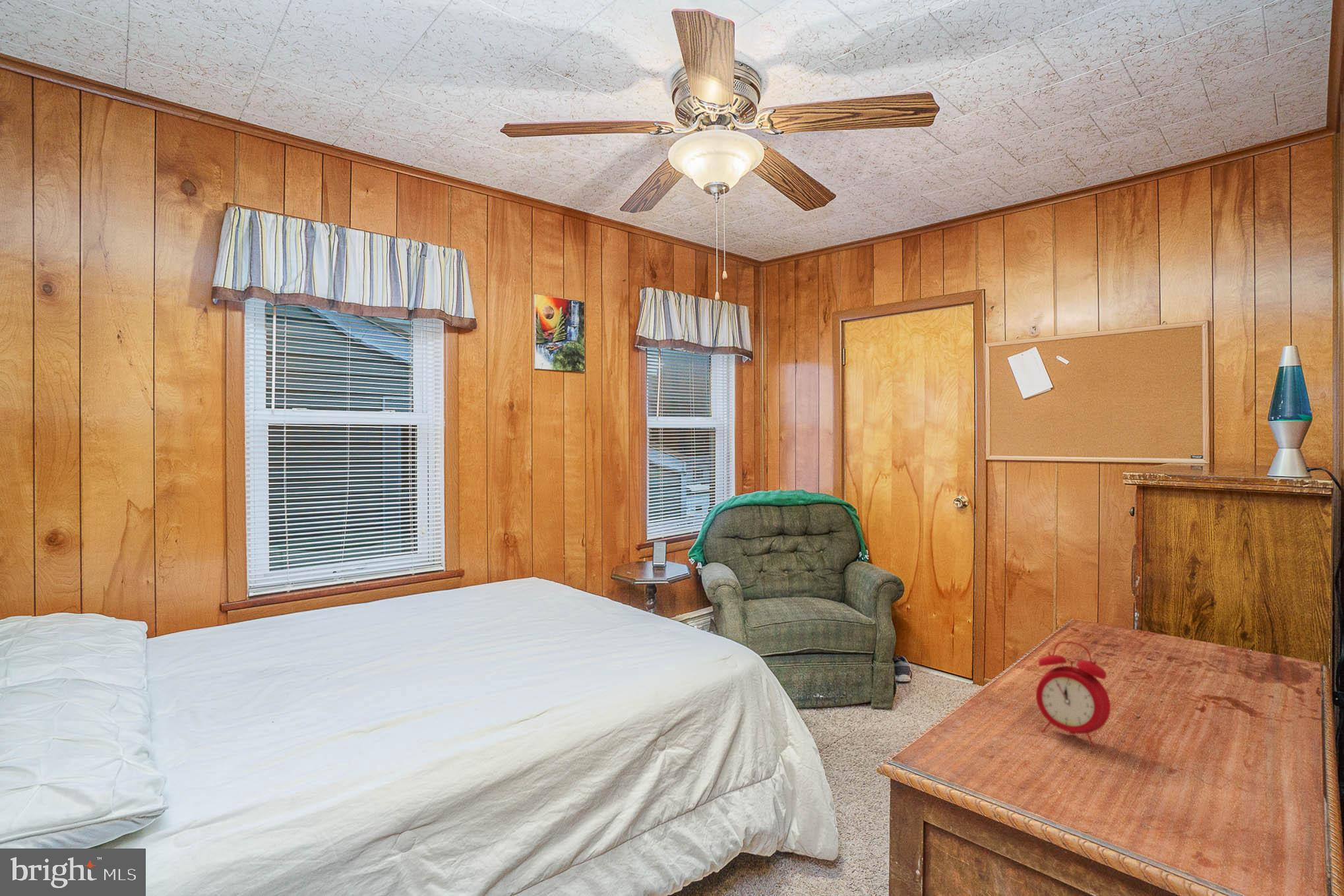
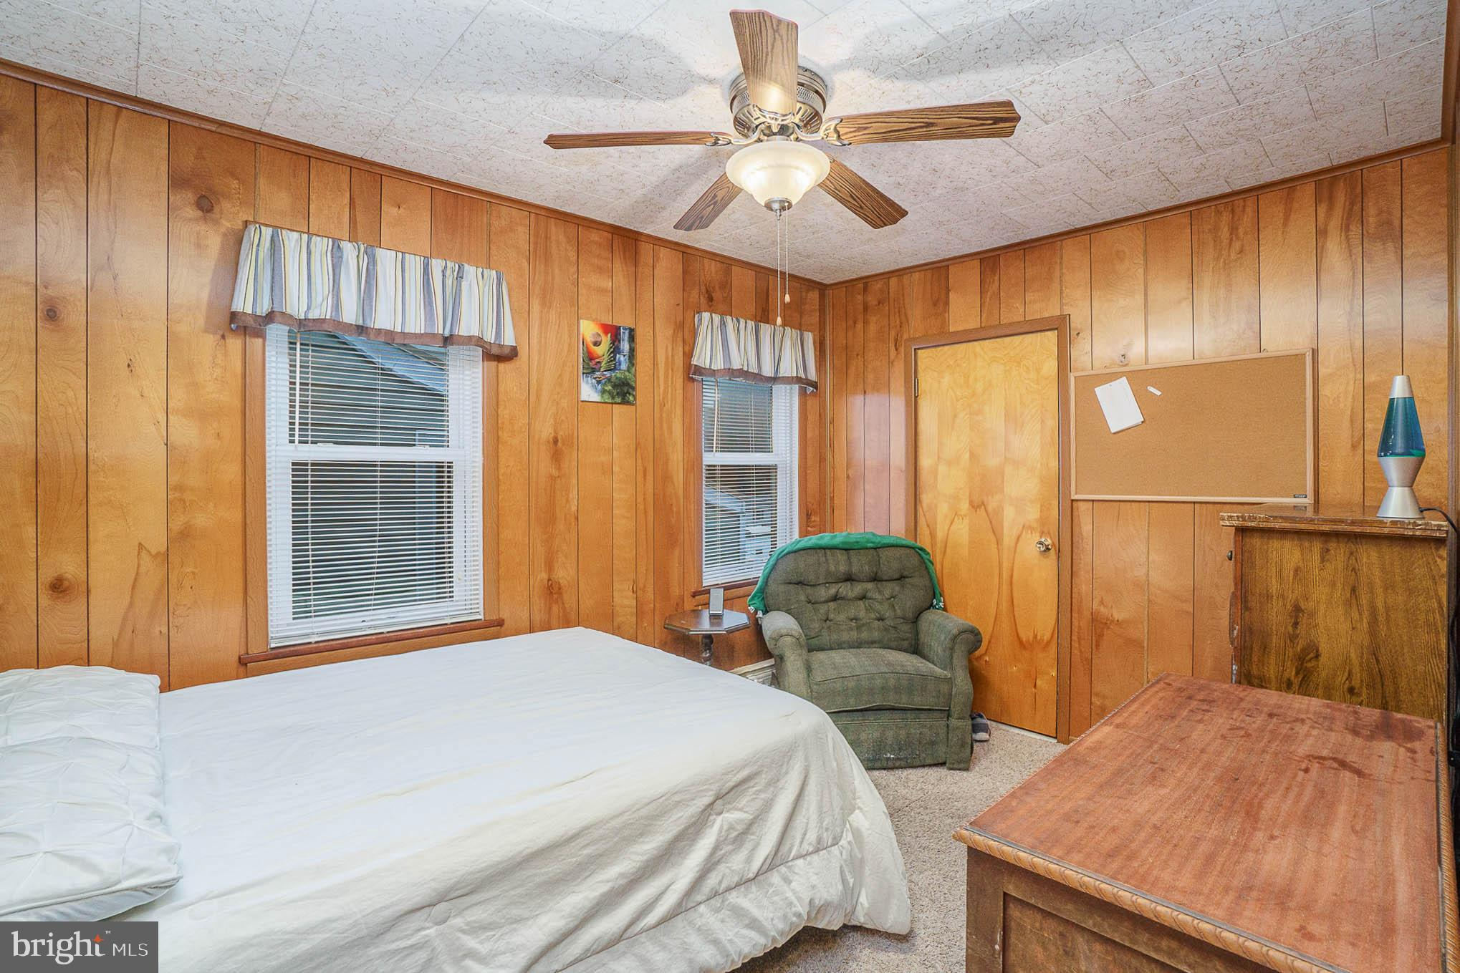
- alarm clock [1035,641,1111,747]
